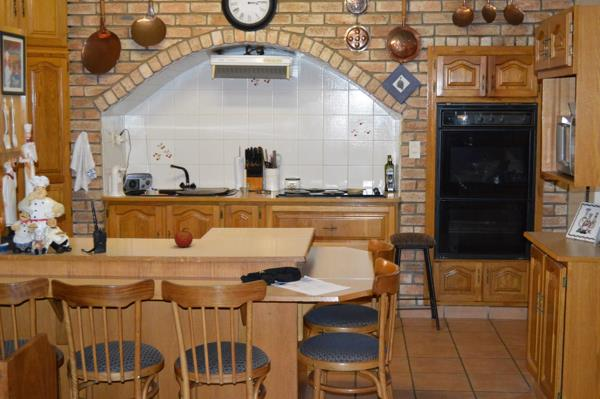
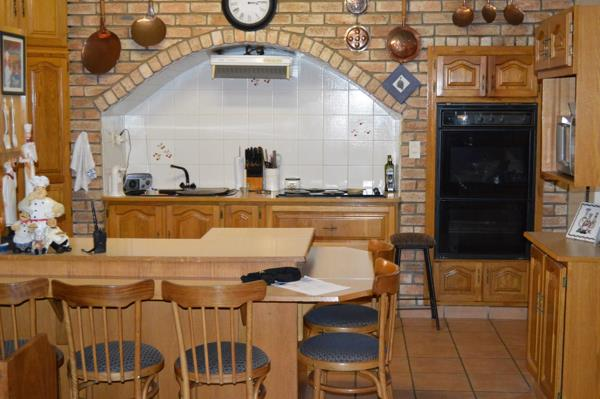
- fruit [173,227,194,248]
